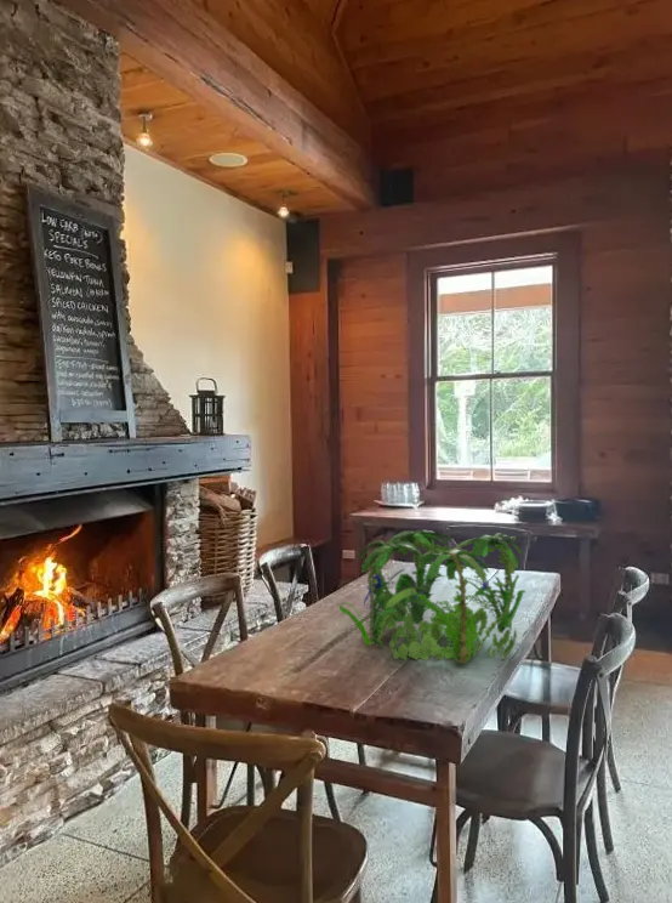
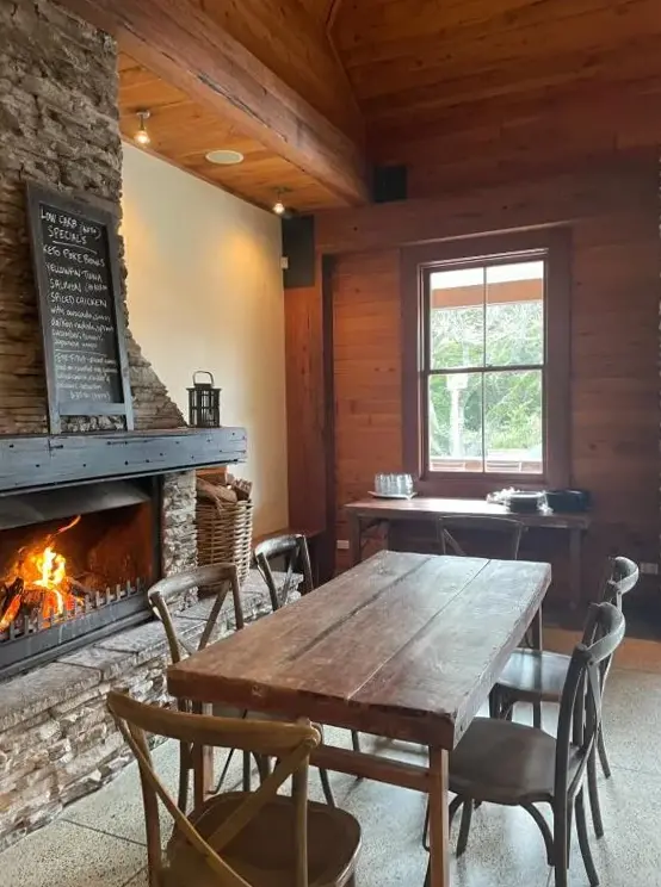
- plant [338,529,526,665]
